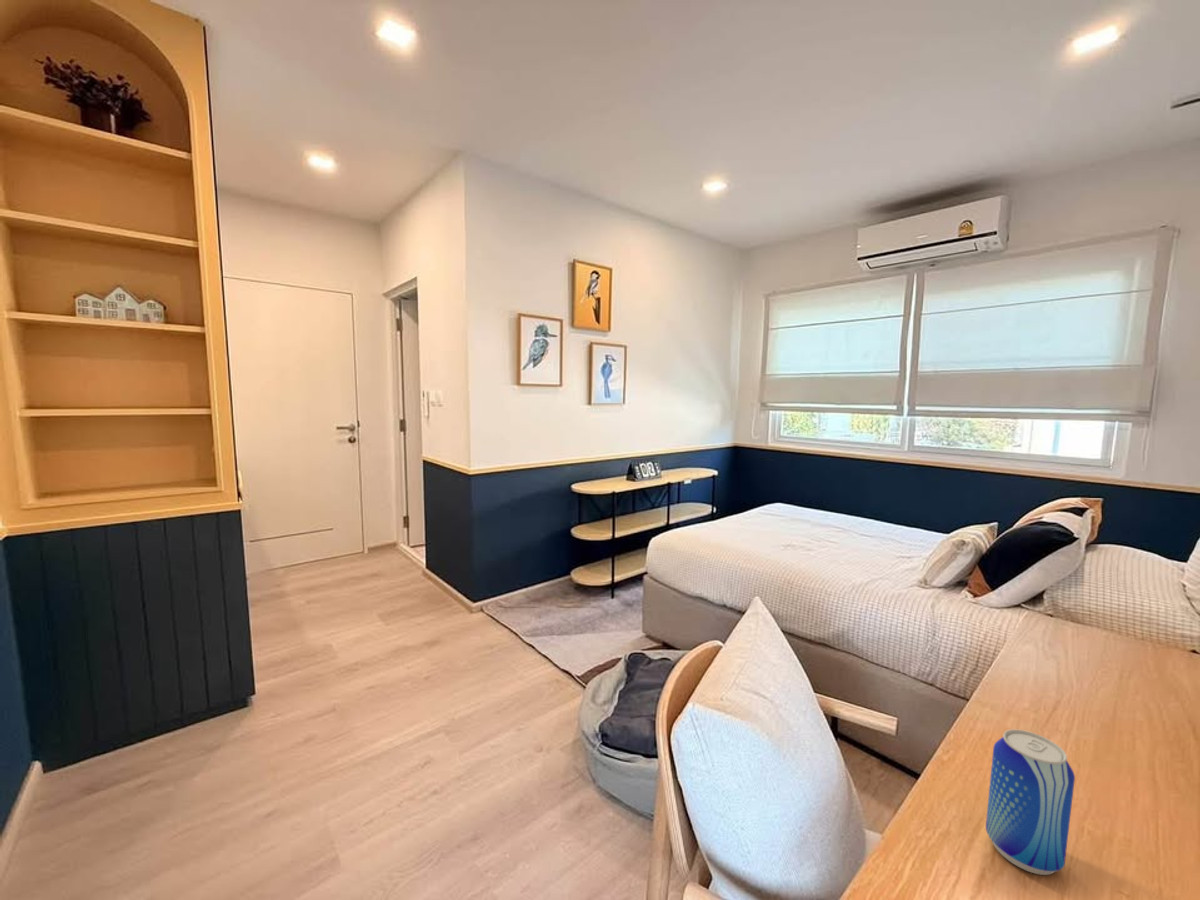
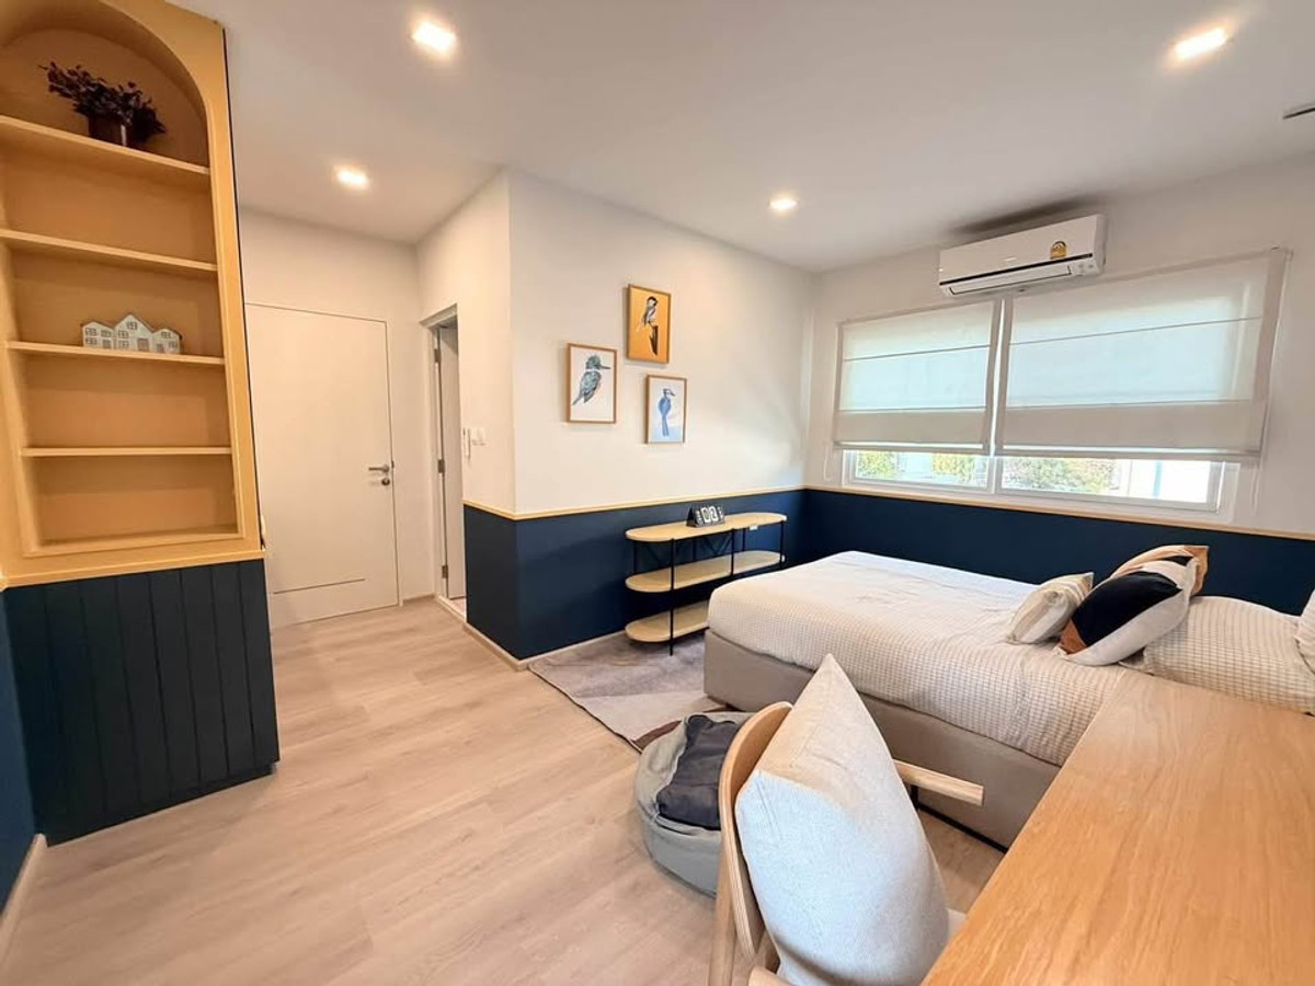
- beer can [985,728,1076,876]
